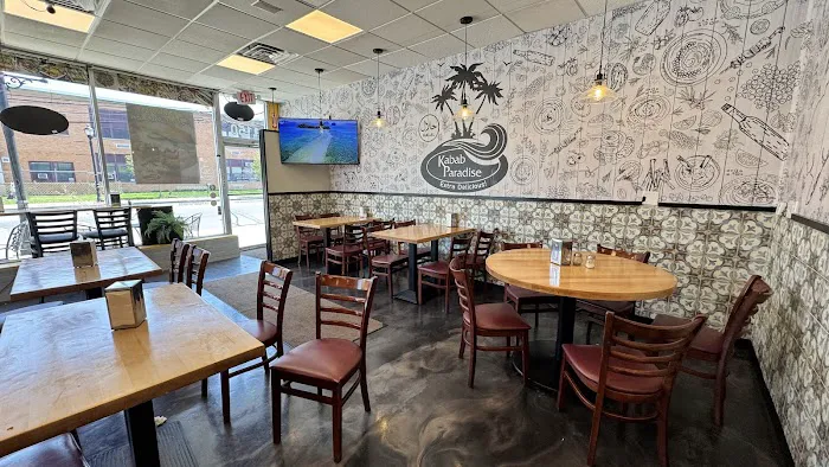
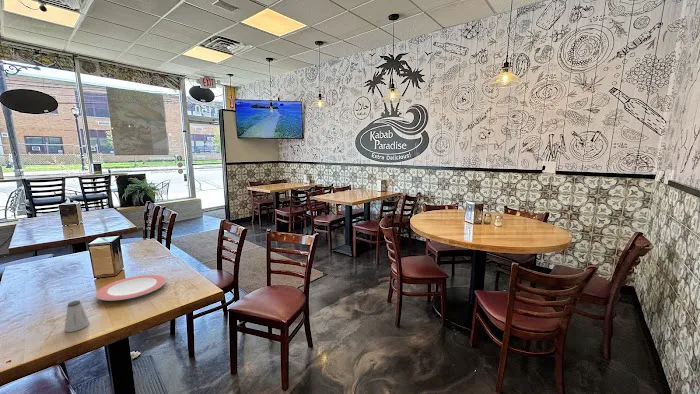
+ saltshaker [63,300,91,333]
+ plate [95,274,167,302]
